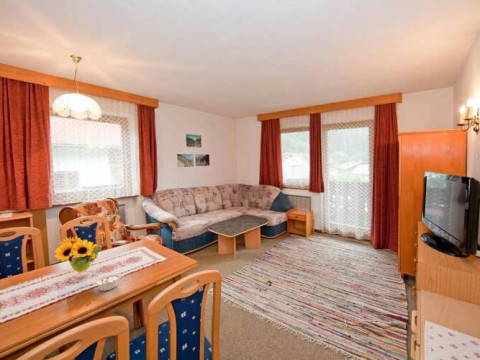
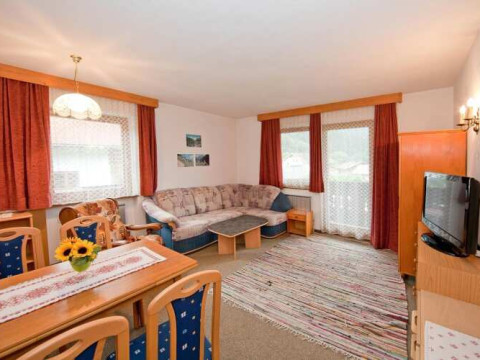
- legume [94,273,126,292]
